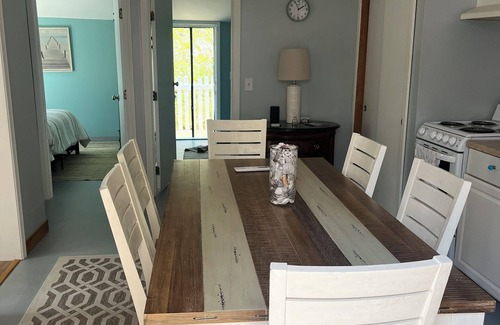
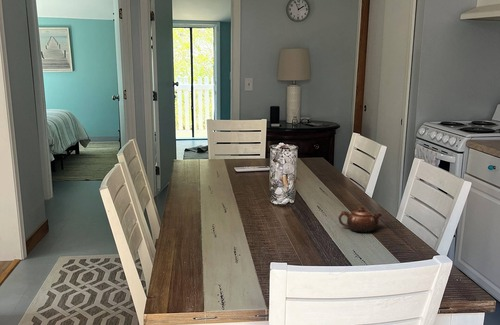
+ teapot [338,205,383,233]
